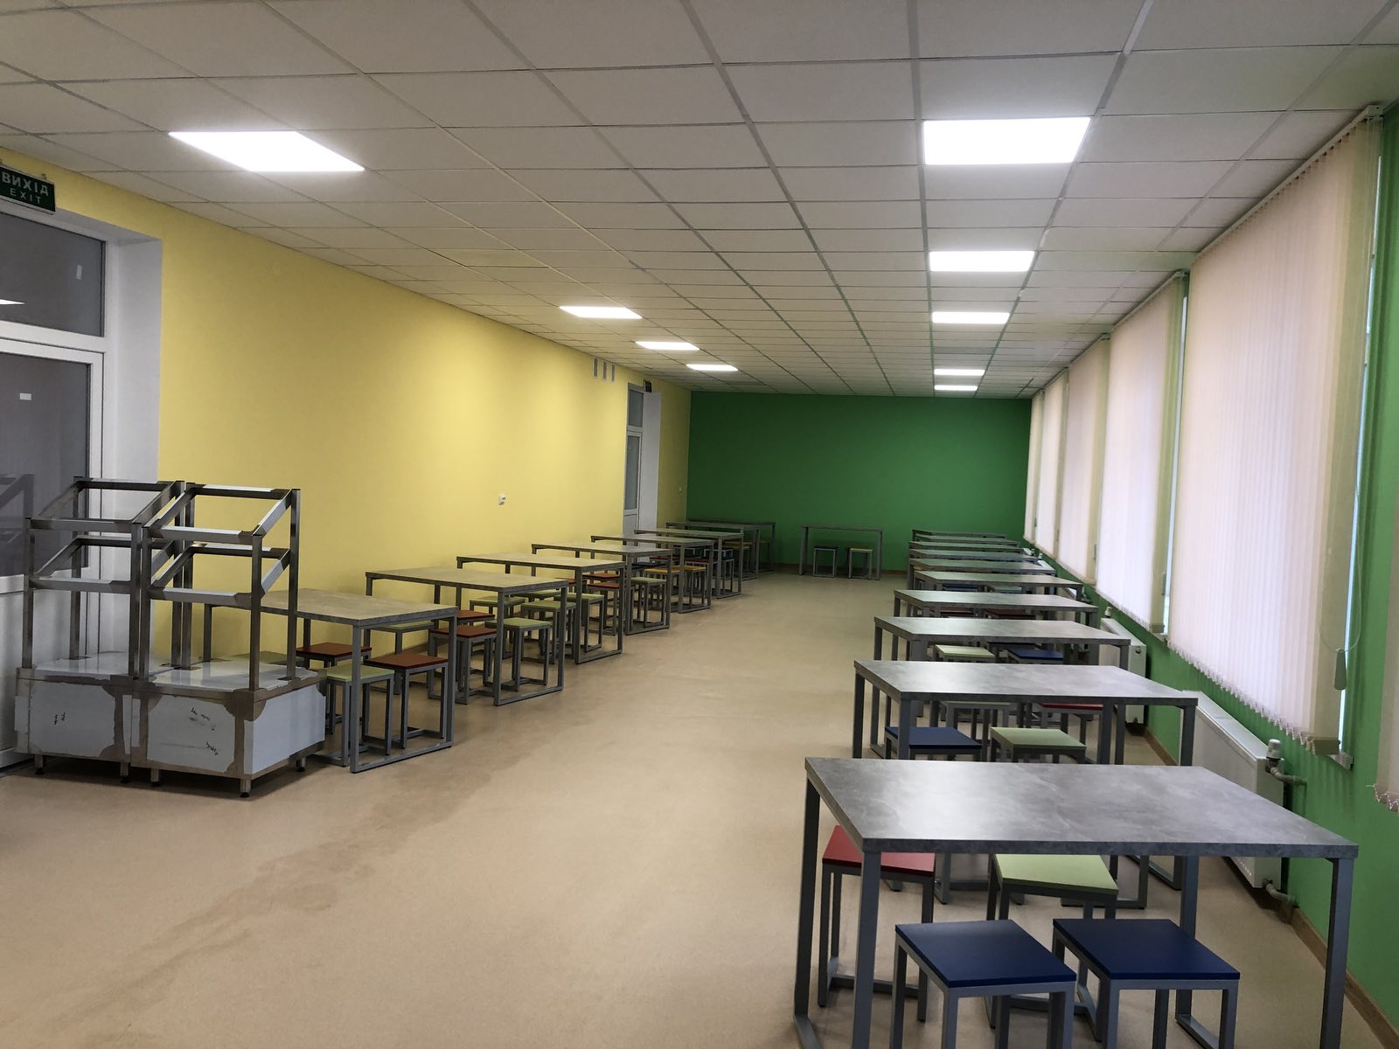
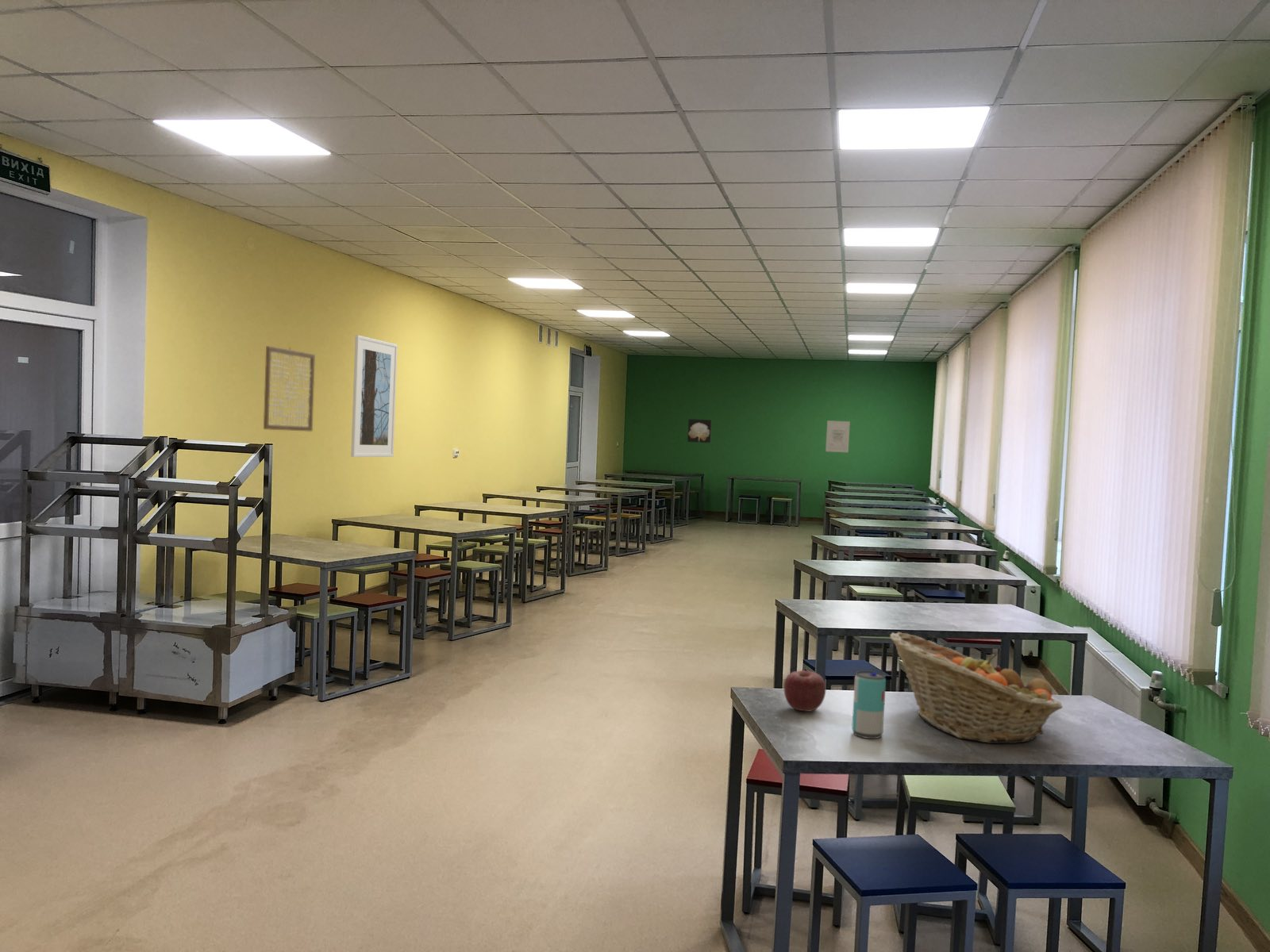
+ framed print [350,334,398,458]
+ apple [783,670,826,712]
+ wall art [687,418,712,443]
+ wall art [263,345,316,432]
+ beverage can [851,670,887,739]
+ fruit basket [889,631,1064,744]
+ wall art [825,420,851,453]
